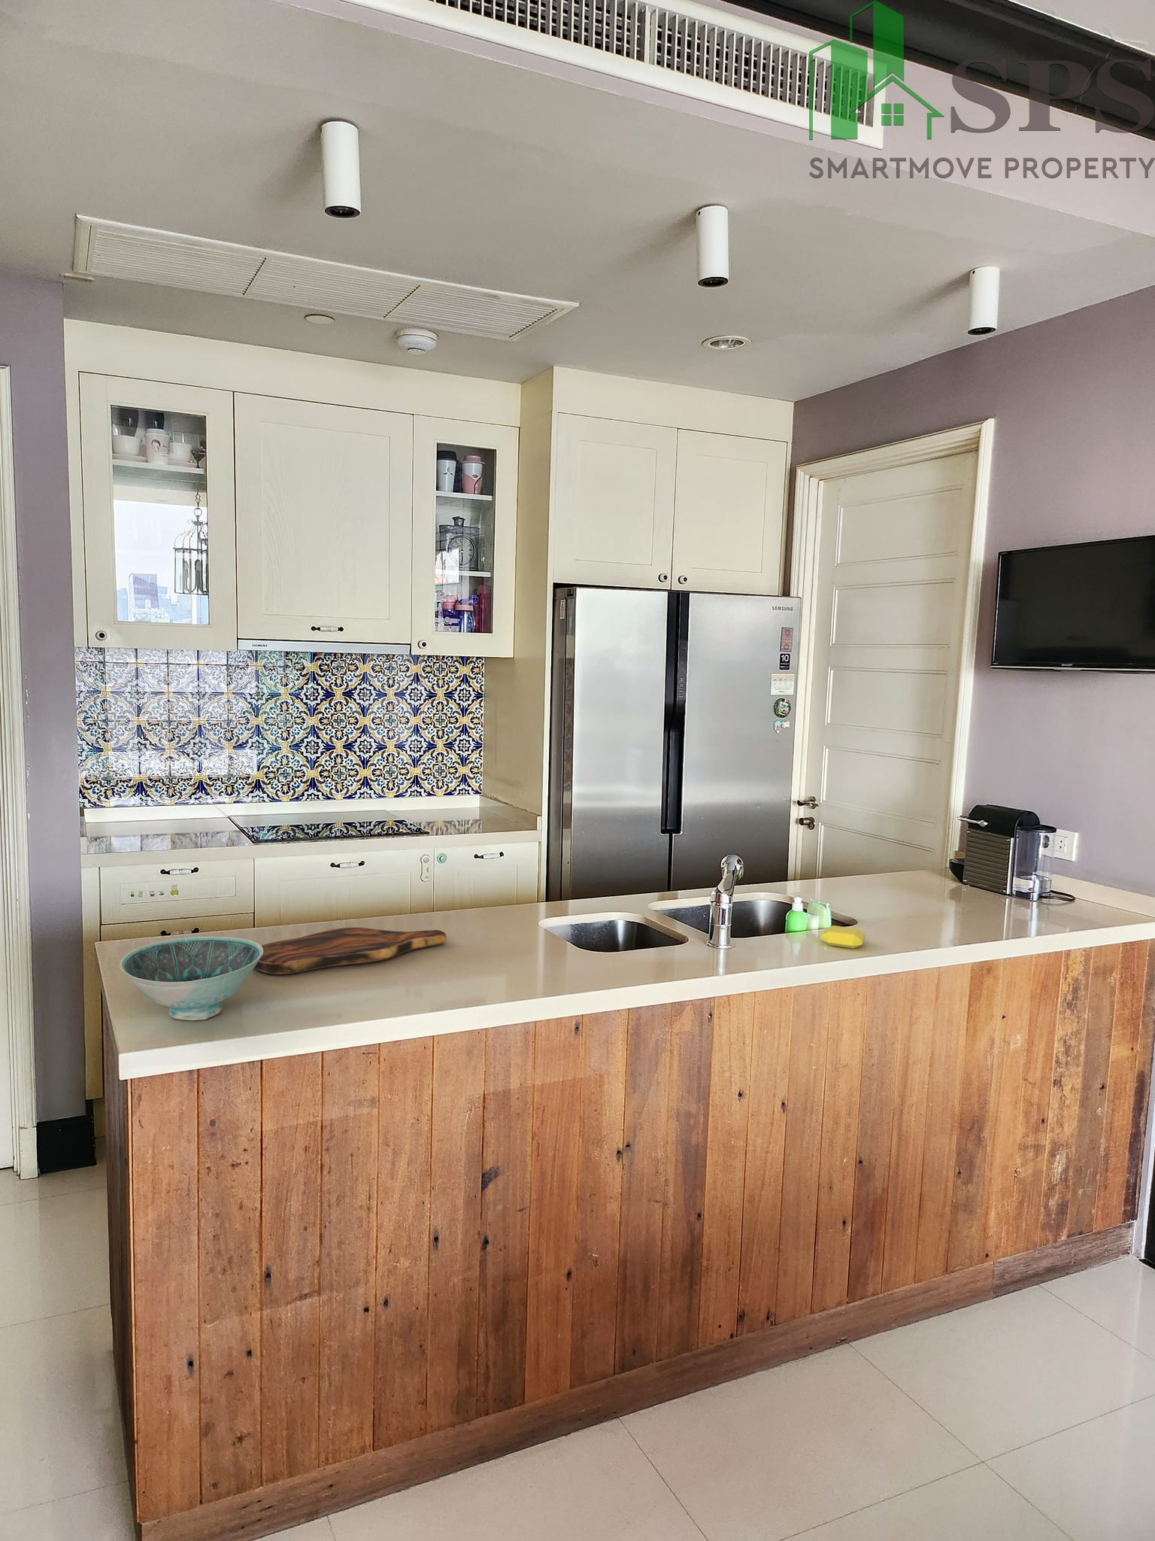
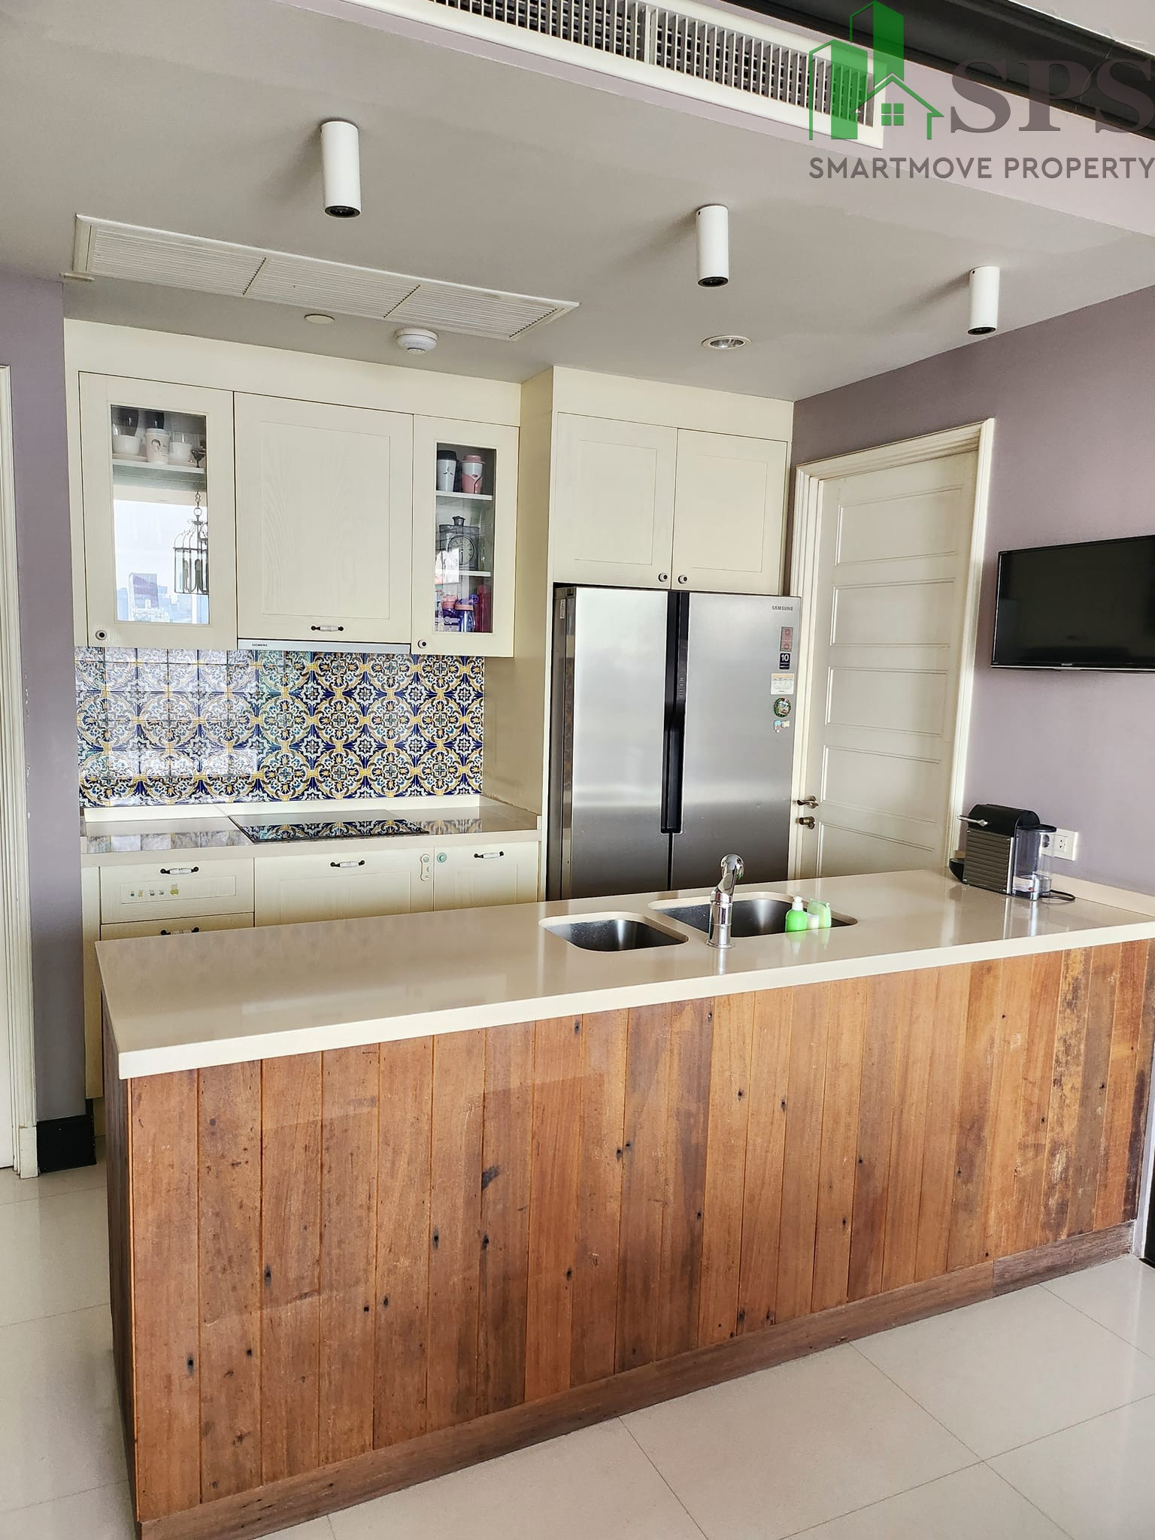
- soap bar [820,925,866,950]
- bowl [120,936,263,1020]
- cutting board [254,927,446,976]
